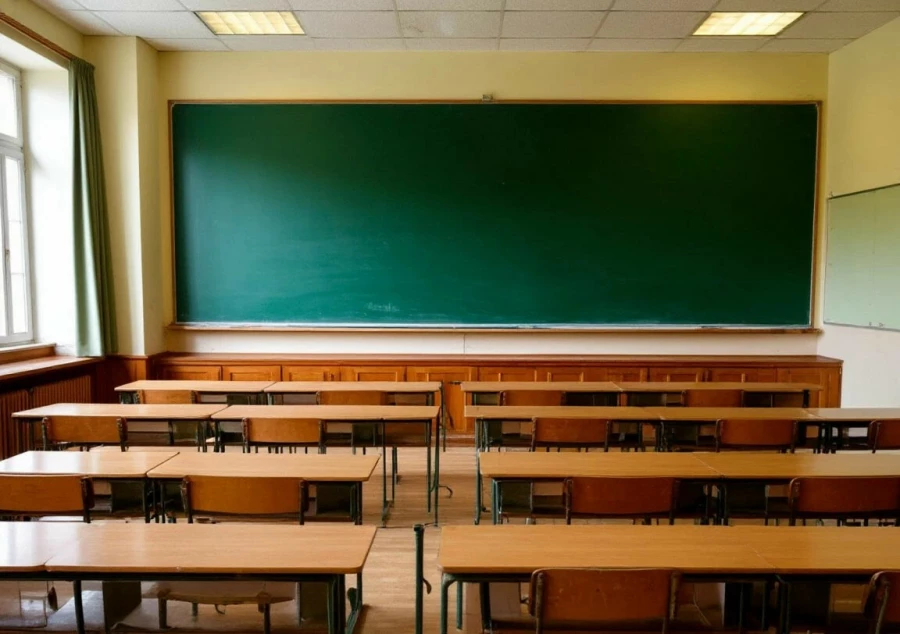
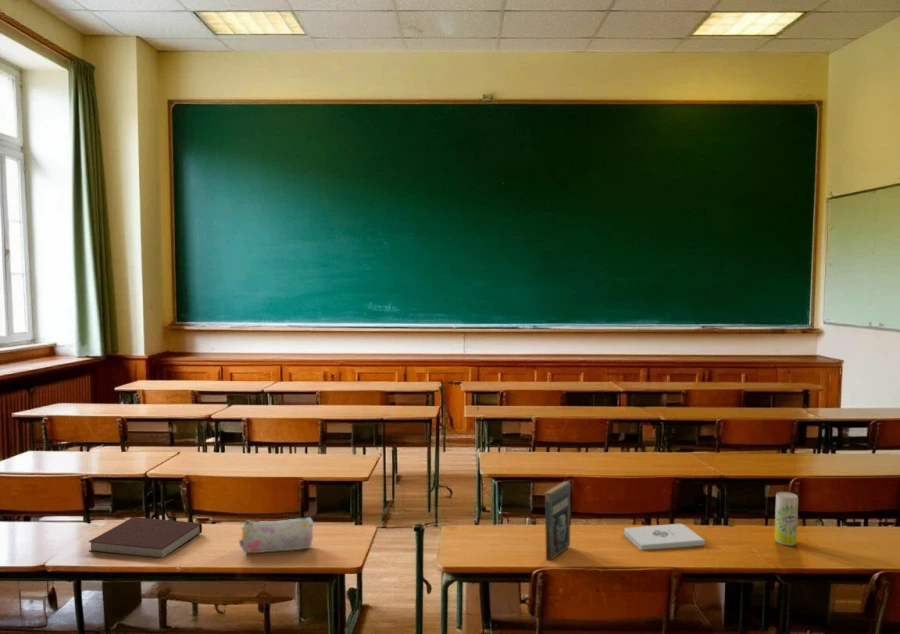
+ book [544,480,571,562]
+ notepad [623,523,706,551]
+ beverage can [774,491,799,547]
+ notebook [87,516,203,559]
+ pencil case [238,516,314,554]
